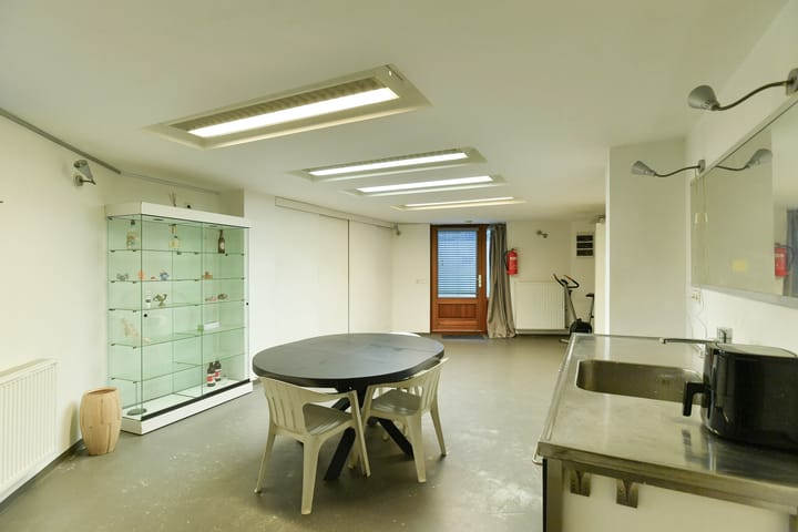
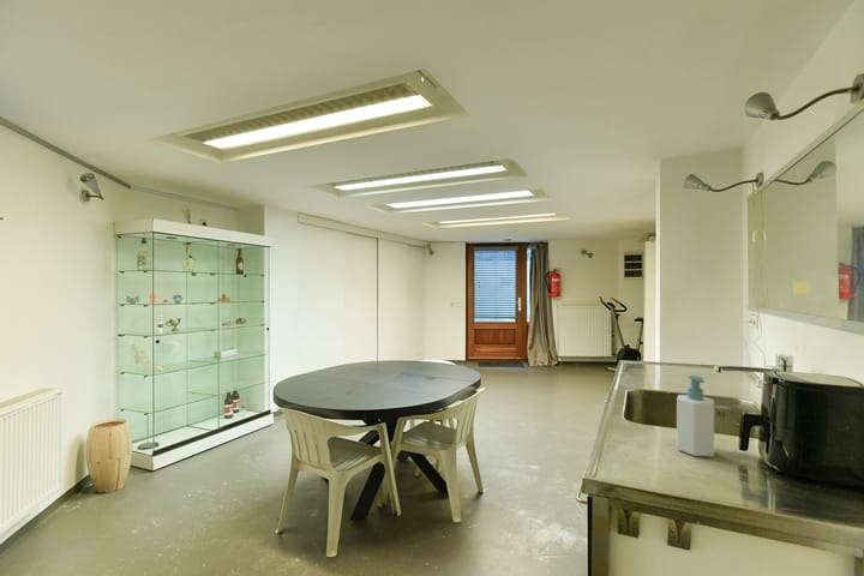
+ soap bottle [676,374,715,458]
